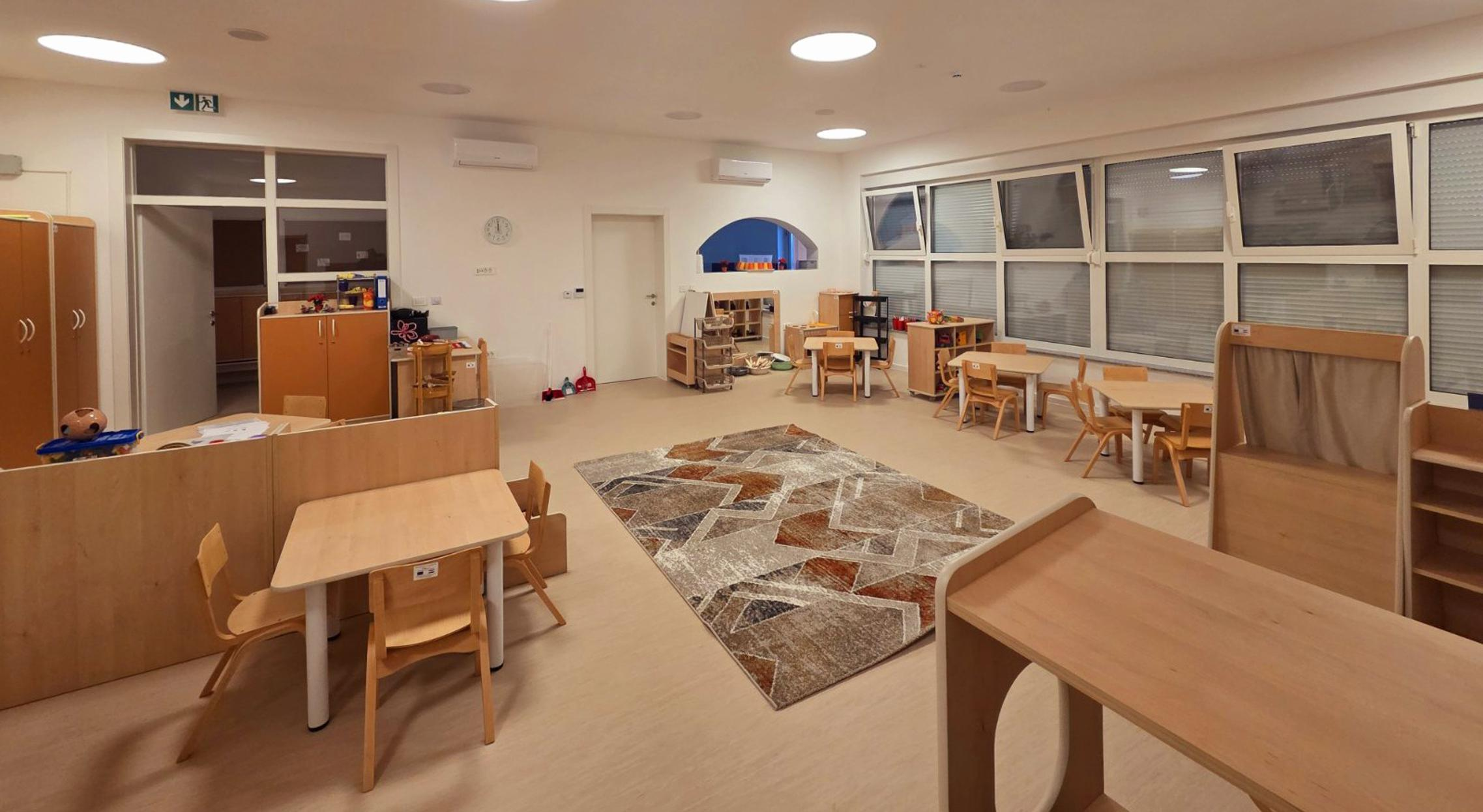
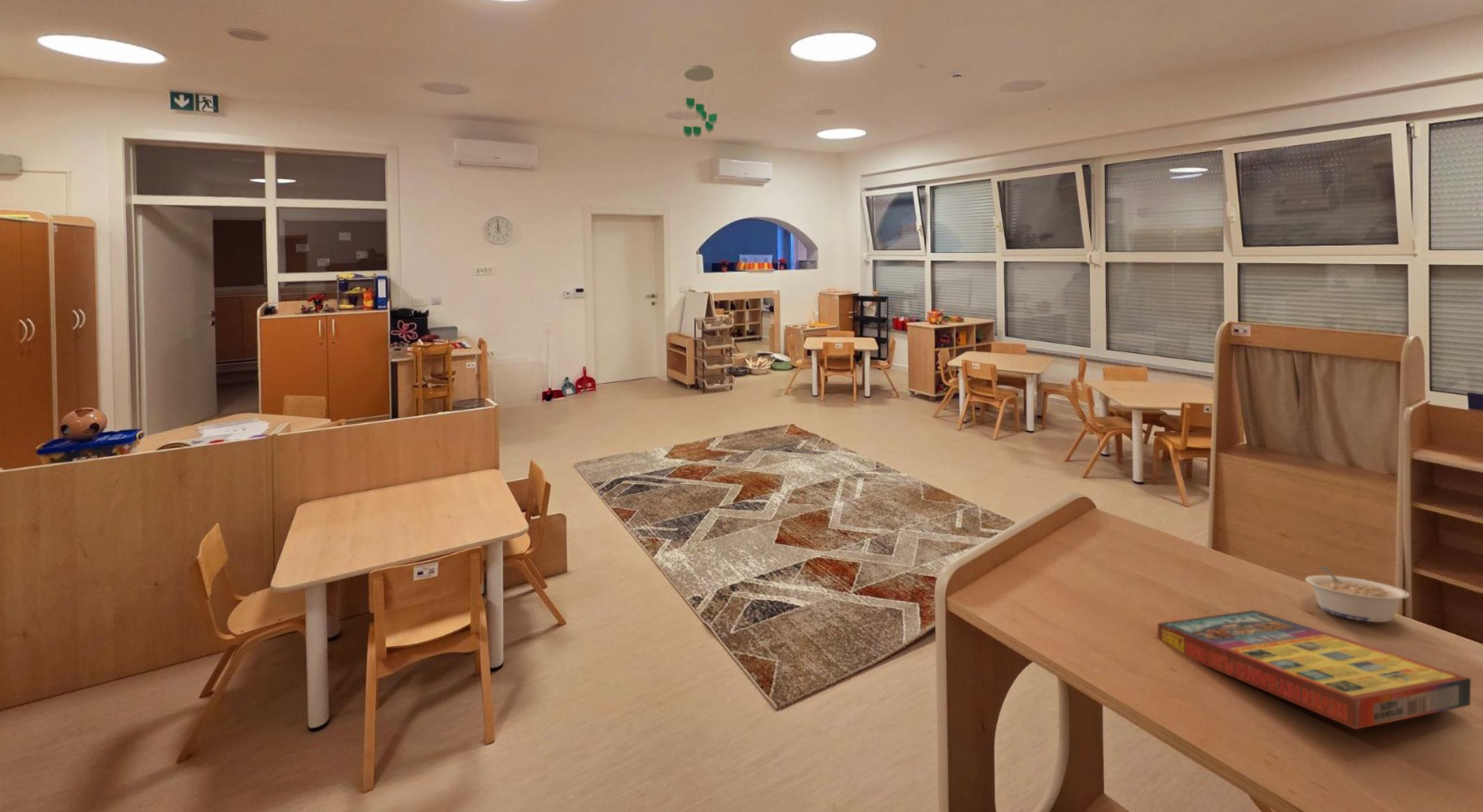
+ ceiling mobile [683,65,718,138]
+ legume [1304,565,1410,623]
+ game compilation box [1157,609,1471,730]
